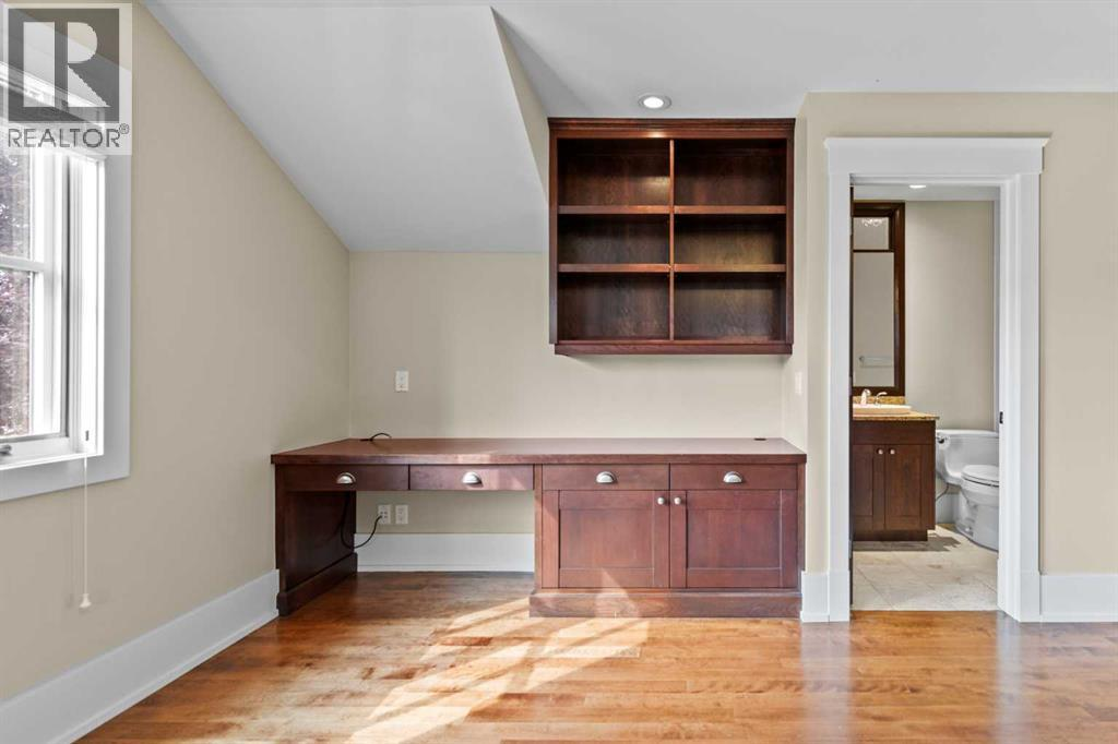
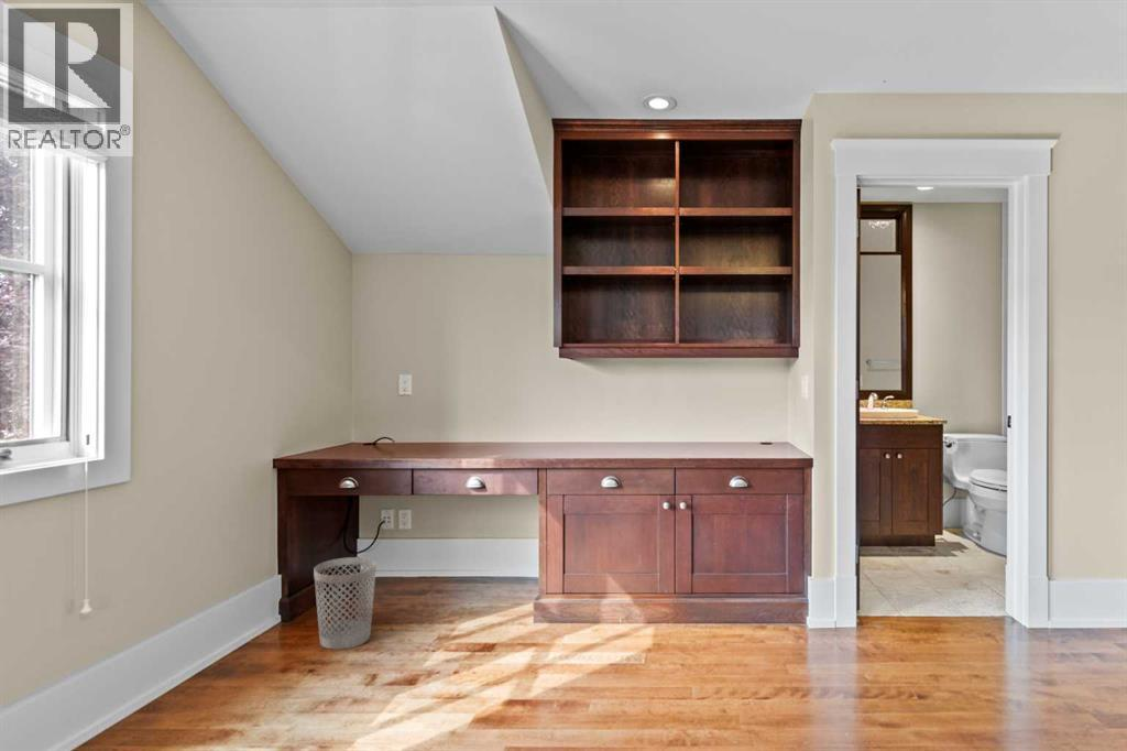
+ wastebasket [313,556,378,651]
